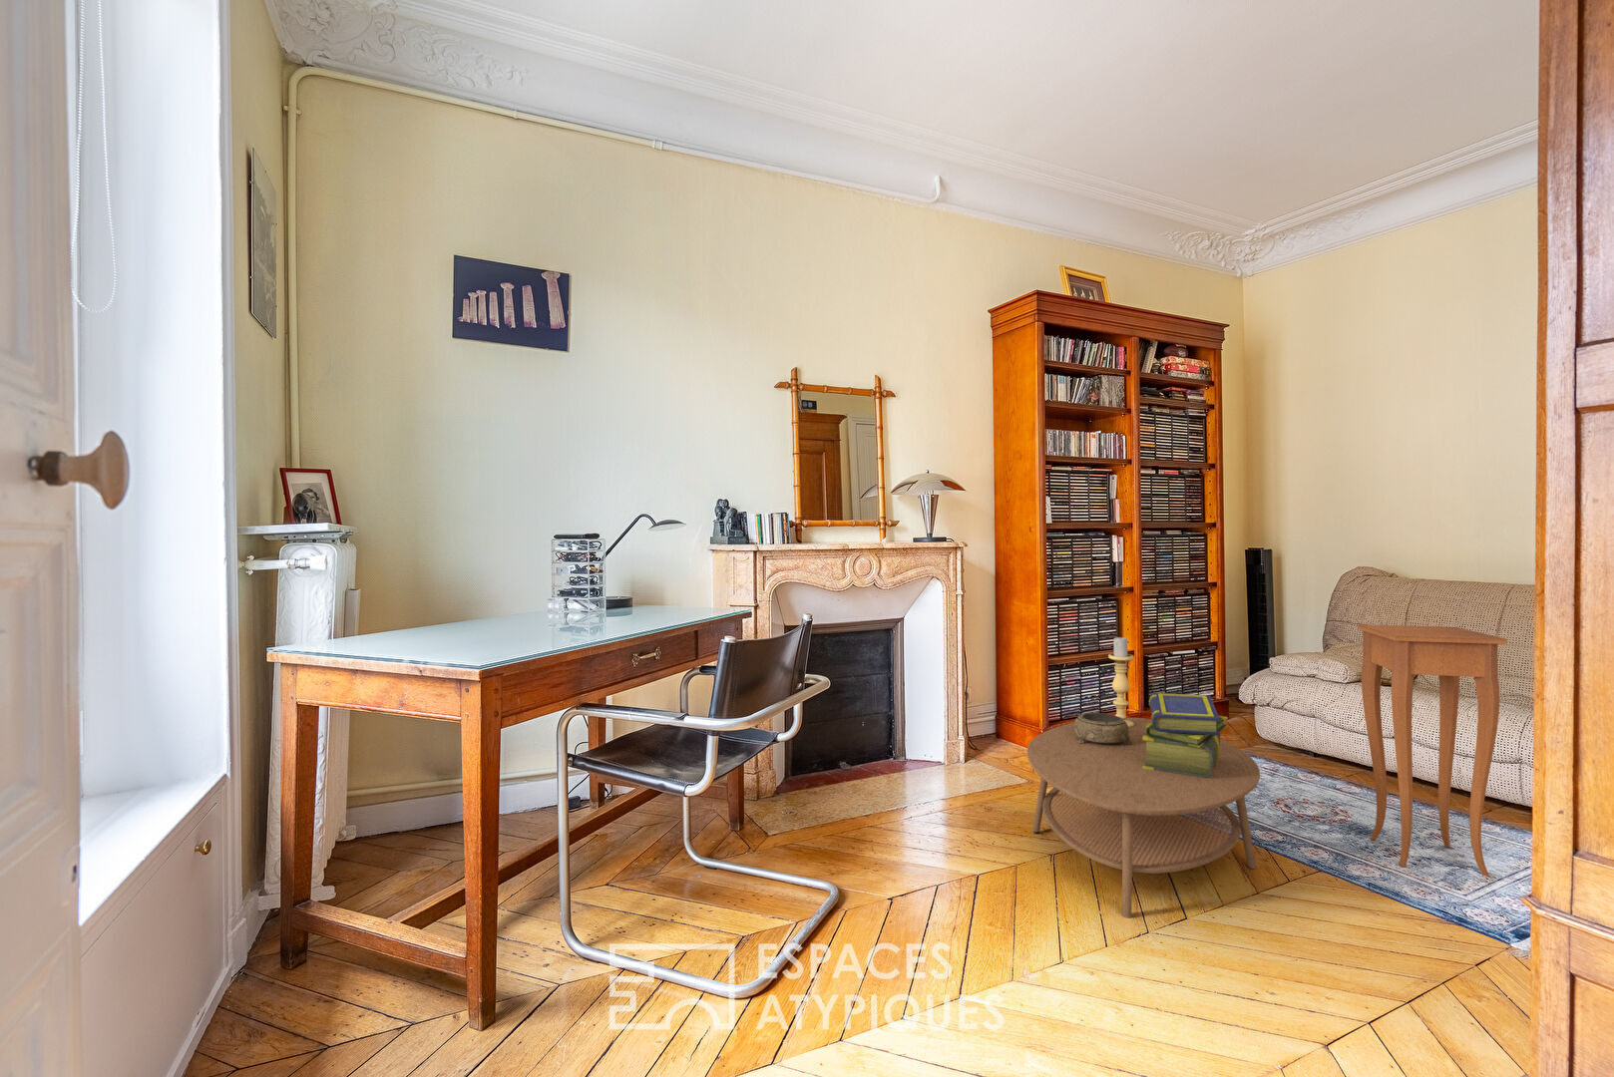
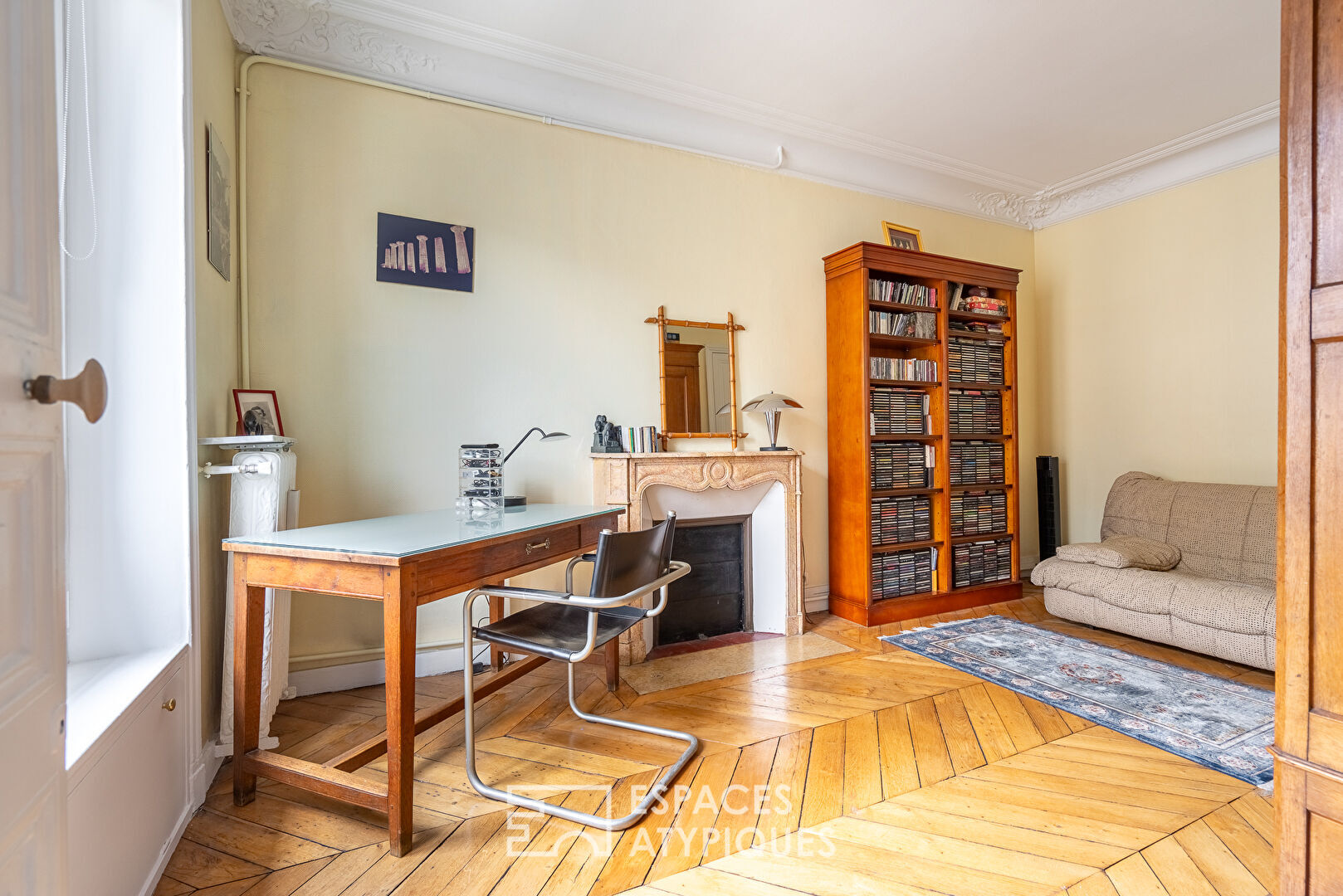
- coffee table [1026,718,1261,920]
- side table [1357,624,1508,877]
- candle holder [1107,635,1134,728]
- stack of books [1142,692,1229,778]
- decorative bowl [1074,712,1132,745]
